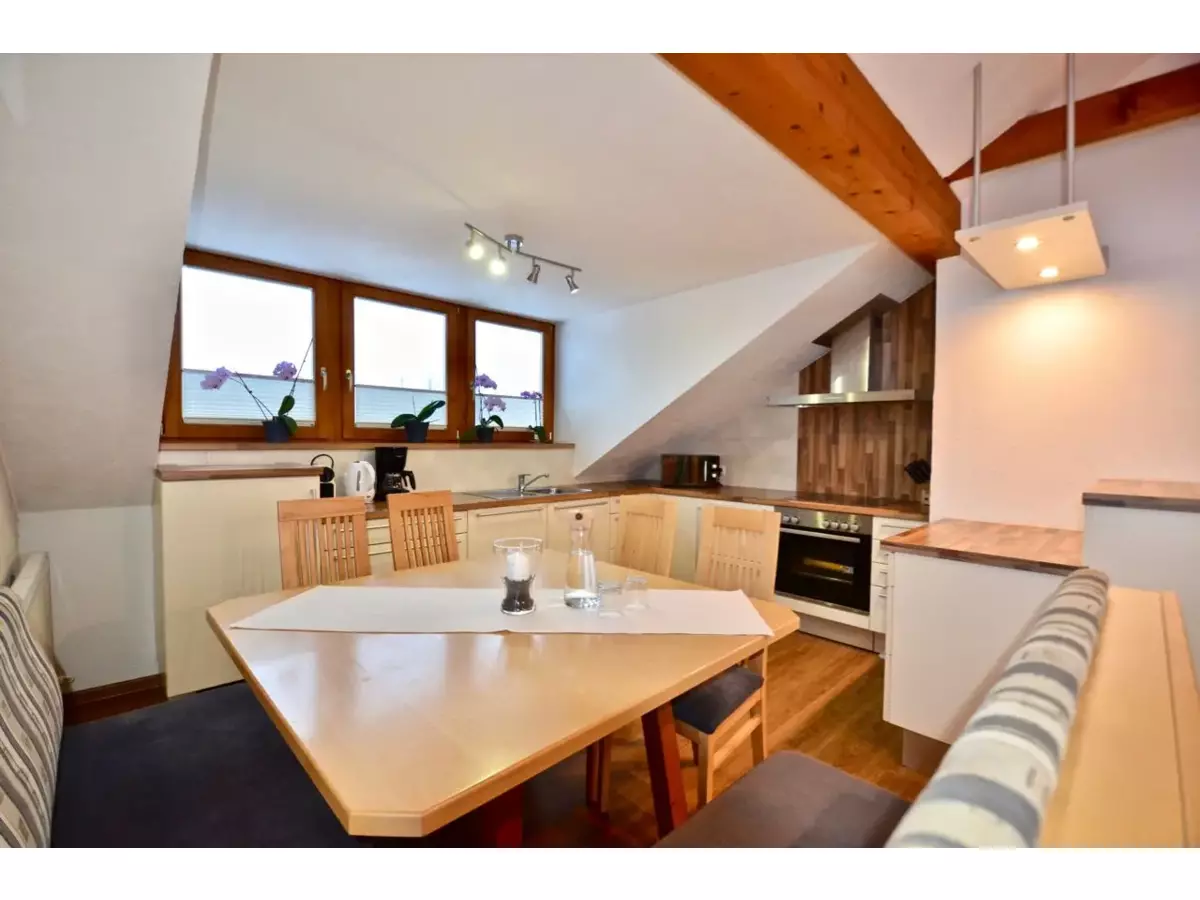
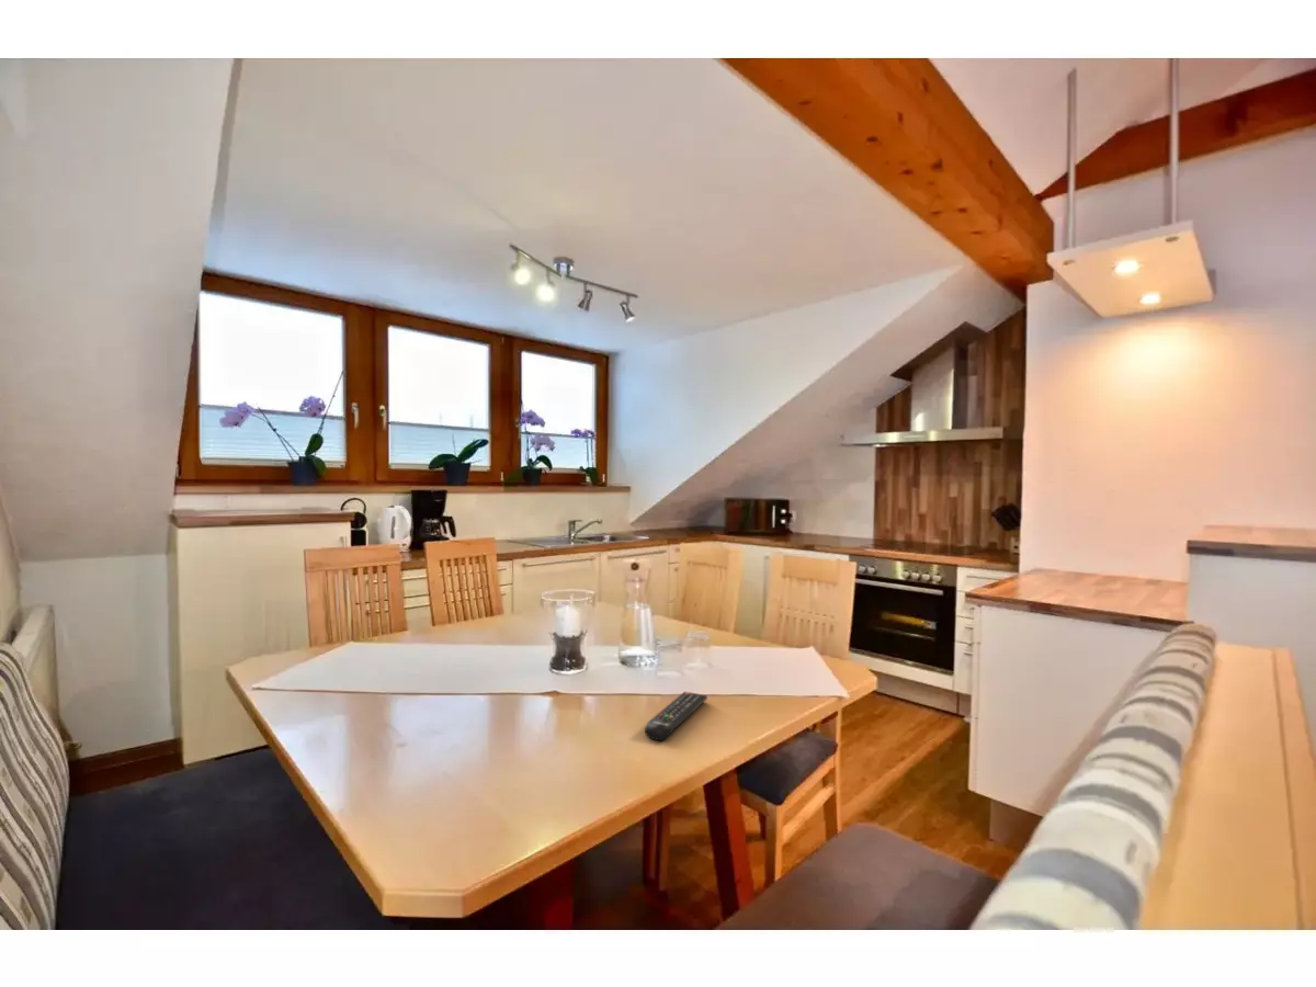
+ remote control [644,691,708,741]
